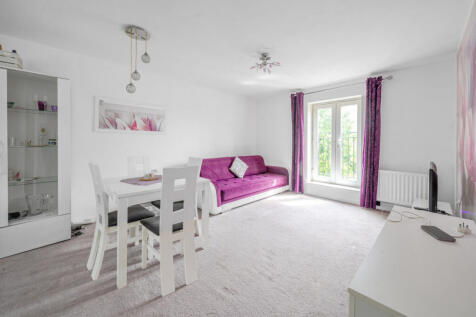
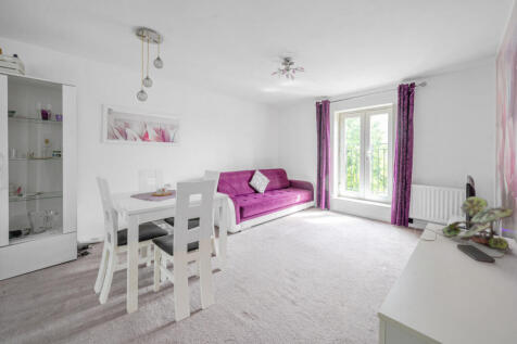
+ potted plant [441,195,517,250]
